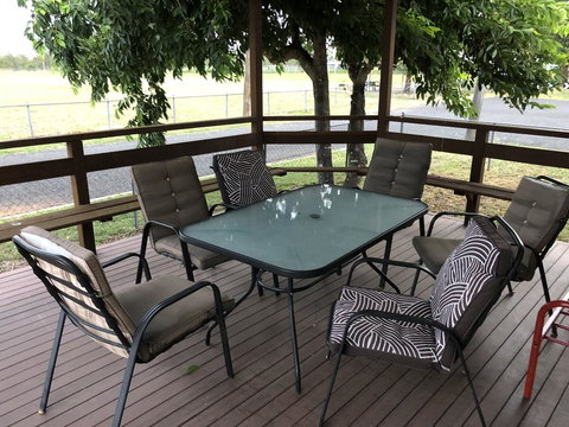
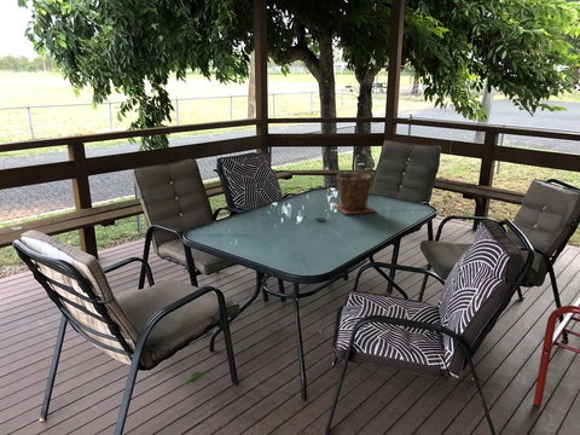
+ plant pot [332,170,378,215]
